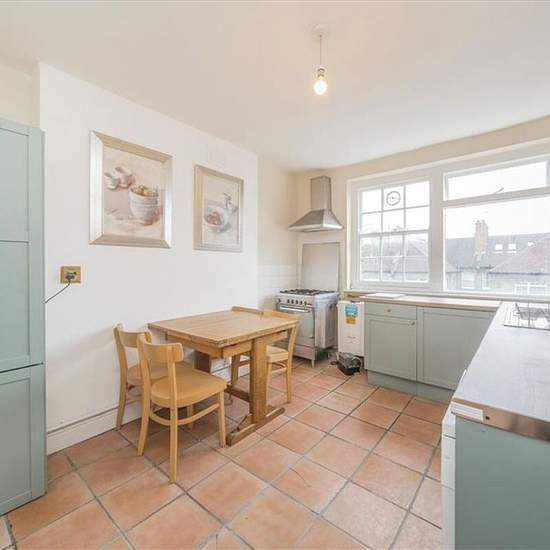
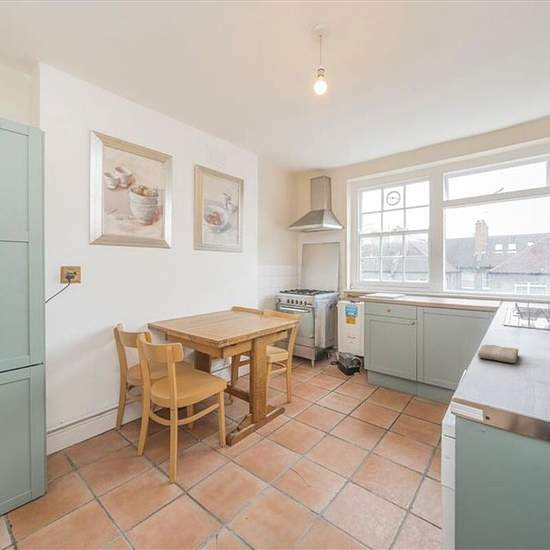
+ washcloth [477,344,519,364]
